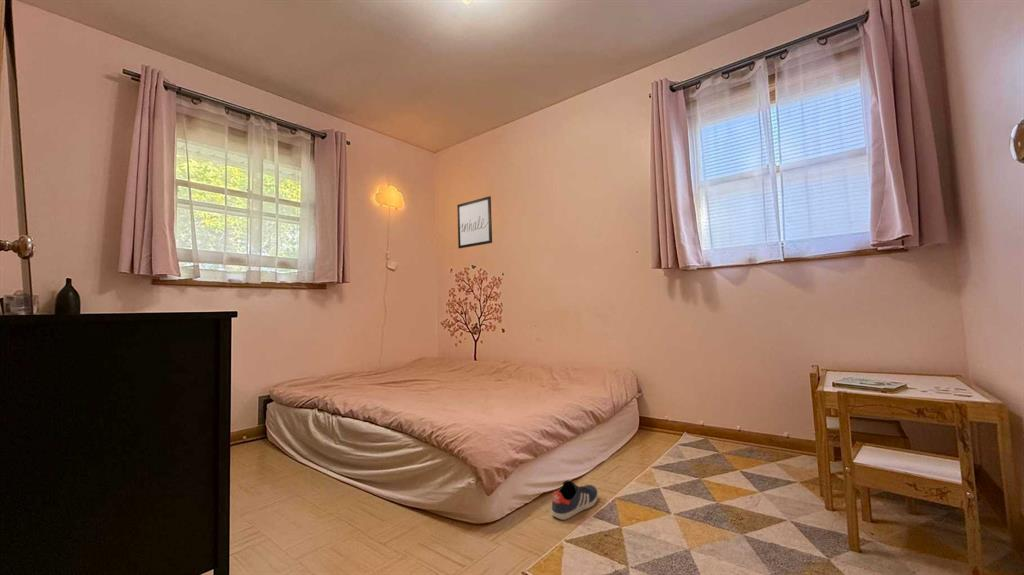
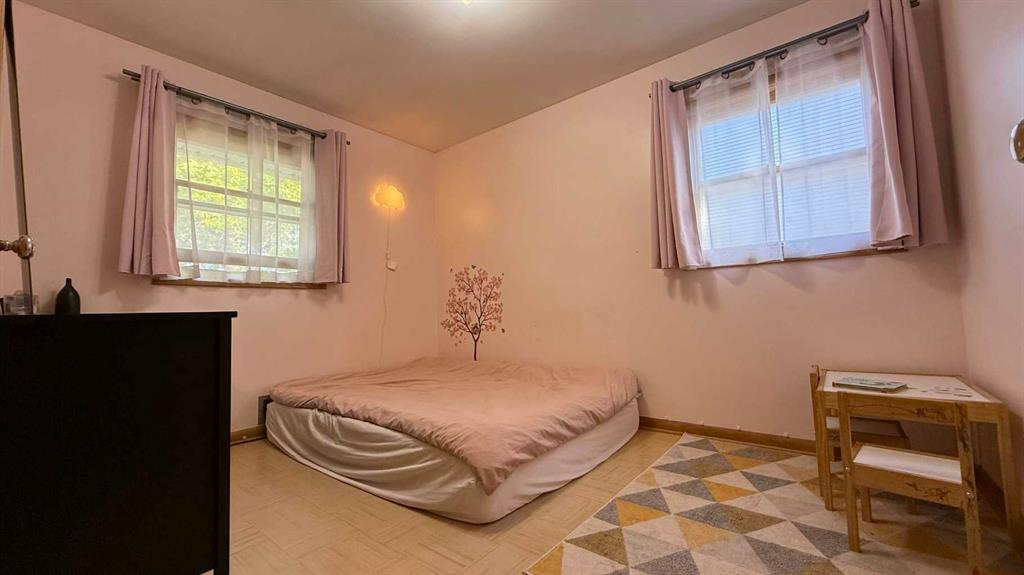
- sneaker [550,480,599,521]
- wall art [456,195,493,250]
